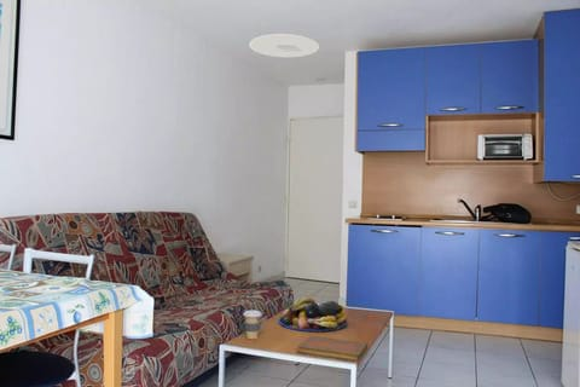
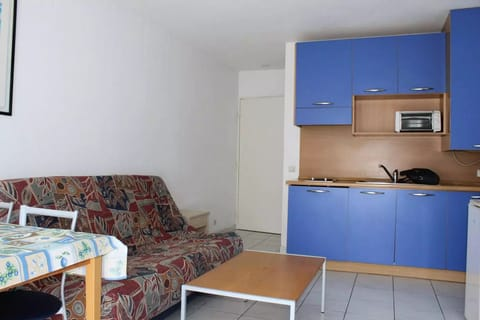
- ceiling light [249,33,320,58]
- fruit bowl [278,296,349,334]
- notebook [296,335,369,363]
- coffee cup [242,310,263,340]
